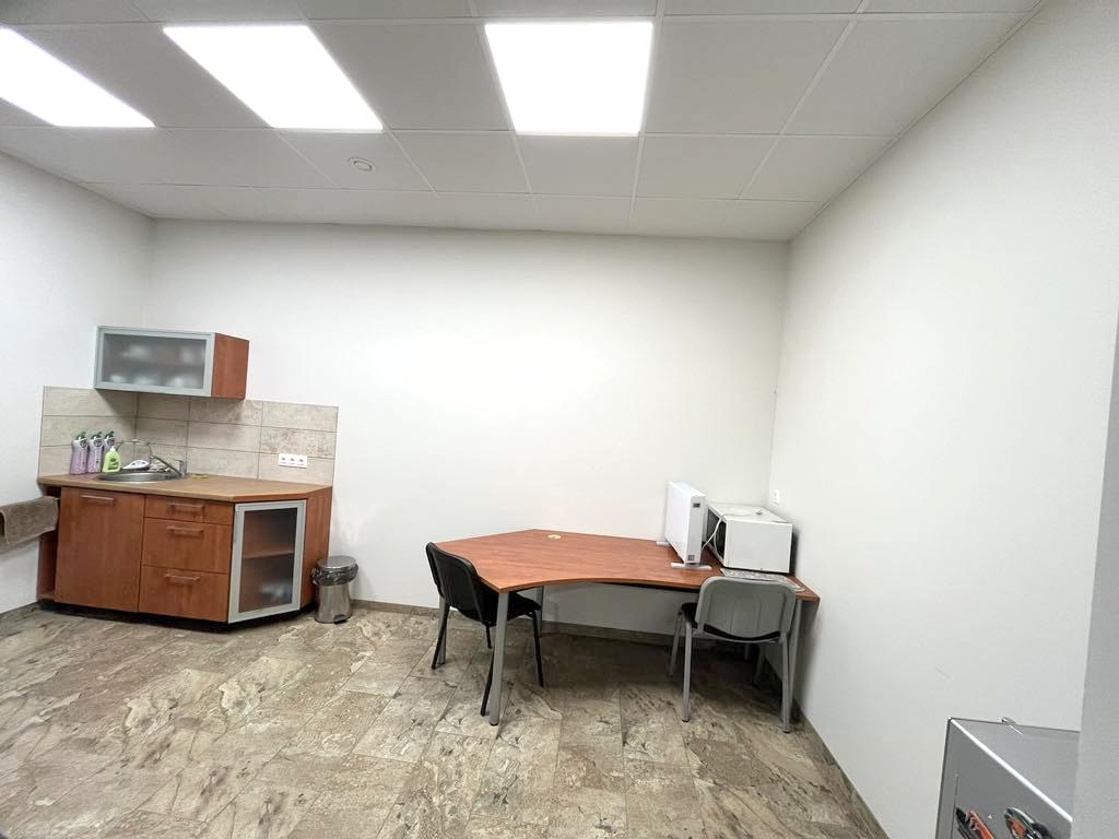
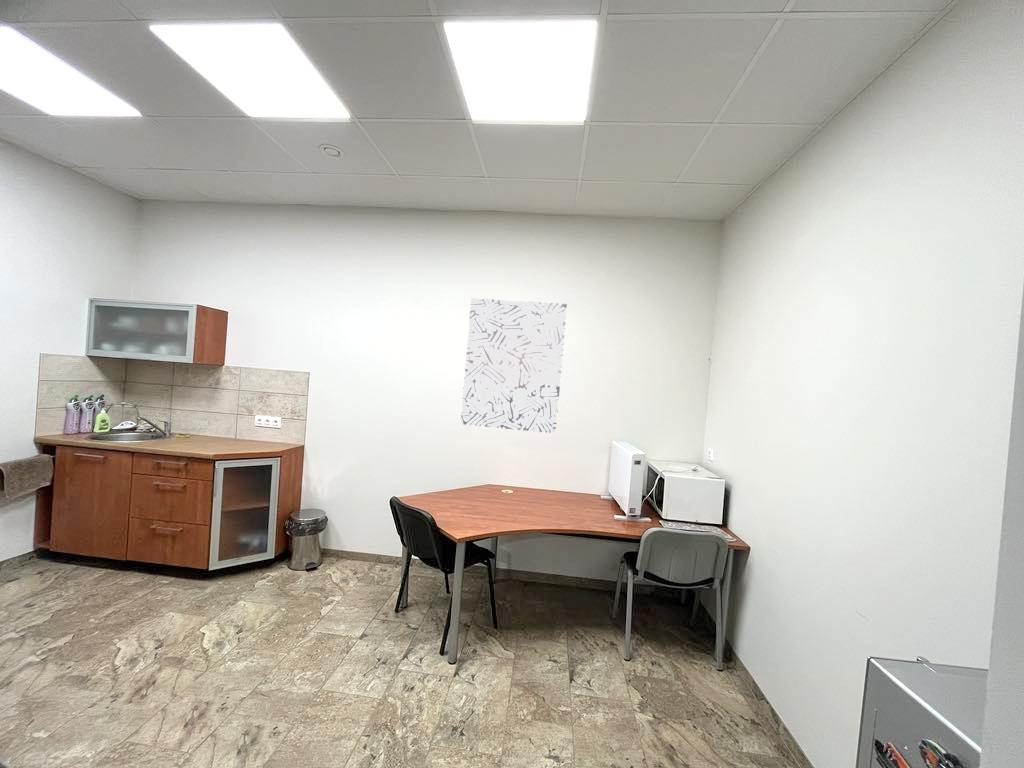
+ wall art [460,297,568,434]
